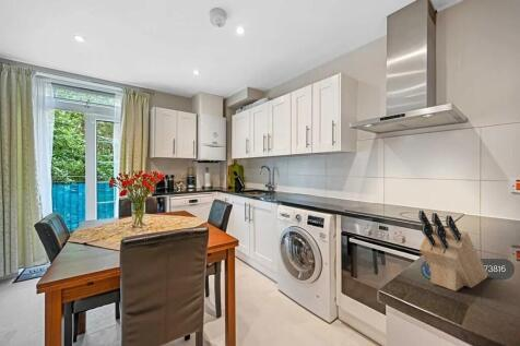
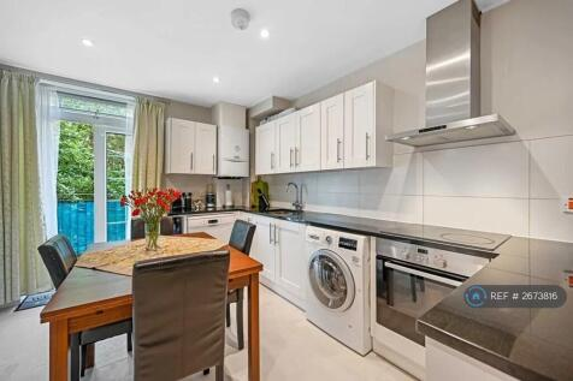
- knife block [417,210,489,291]
